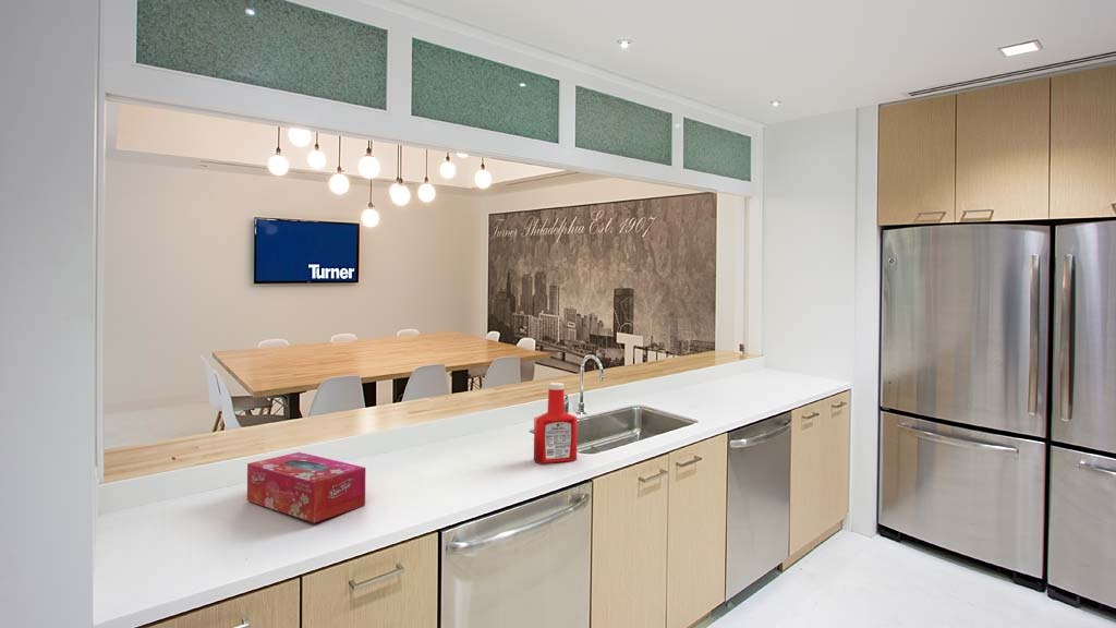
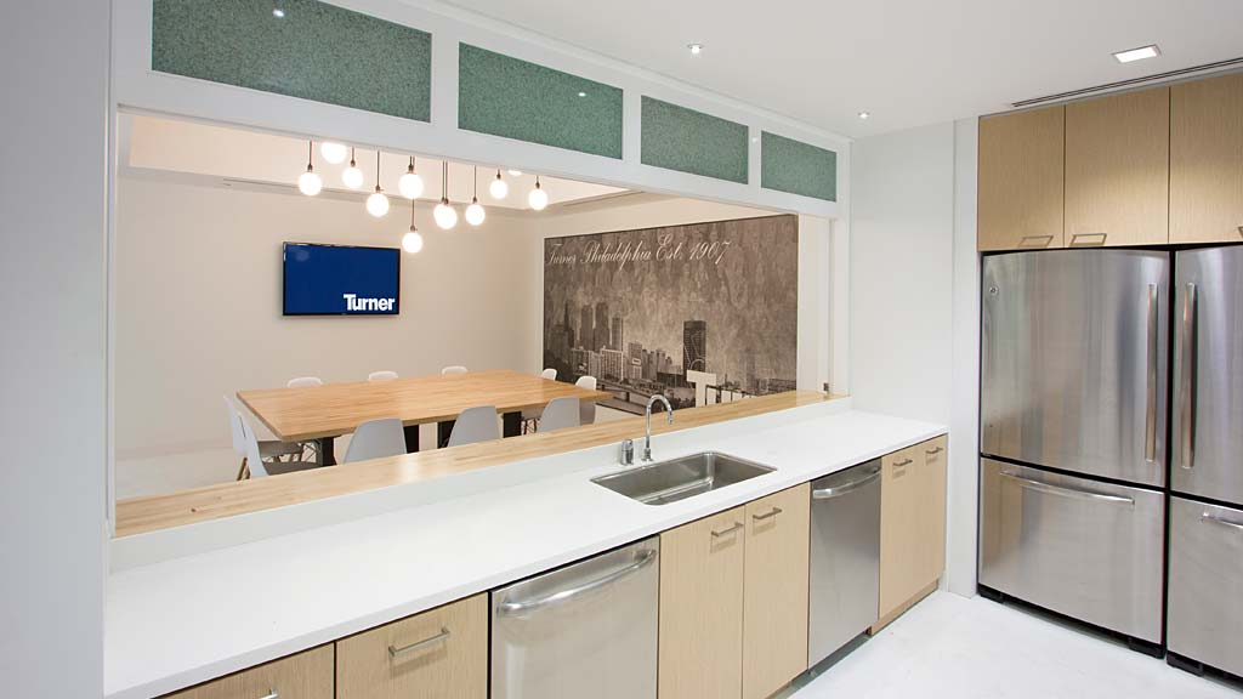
- tissue box [246,451,366,523]
- soap bottle [533,382,579,464]
